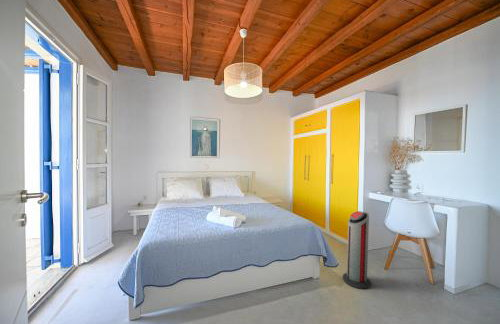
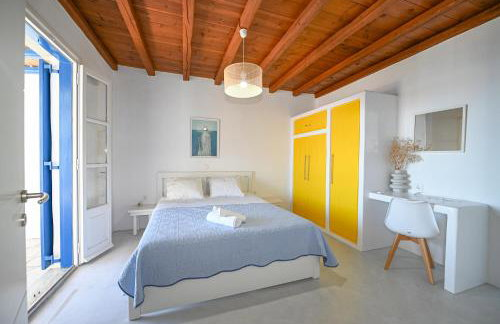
- air purifier [342,210,372,290]
